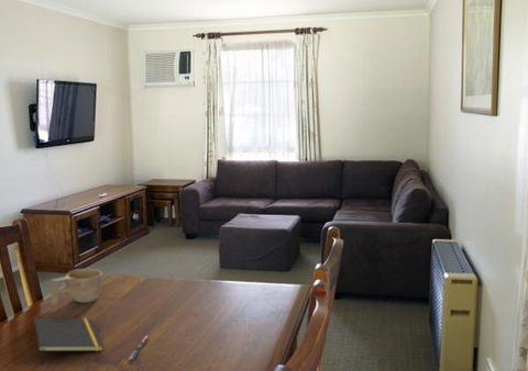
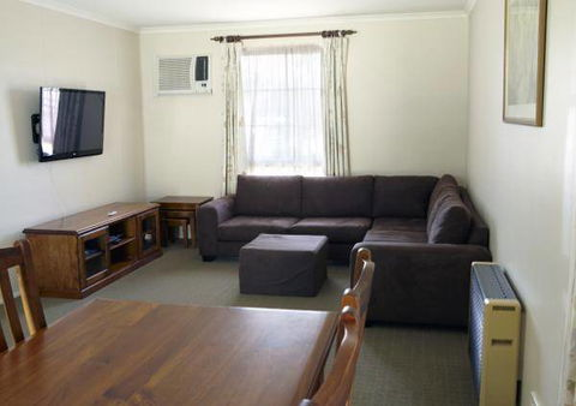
- pen [127,335,150,361]
- notepad [33,317,105,364]
- cup [50,268,103,306]
